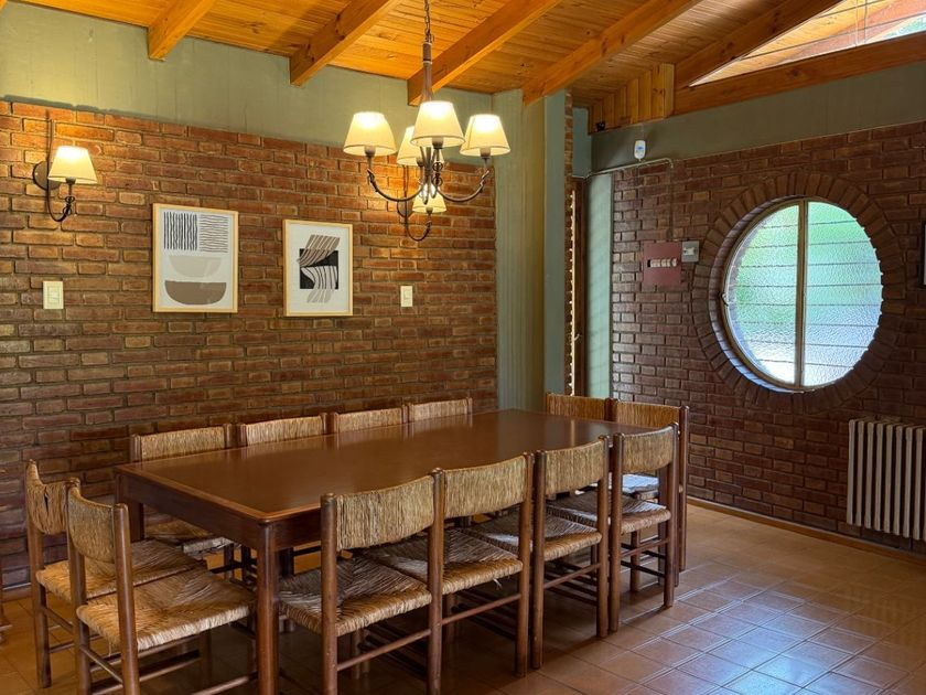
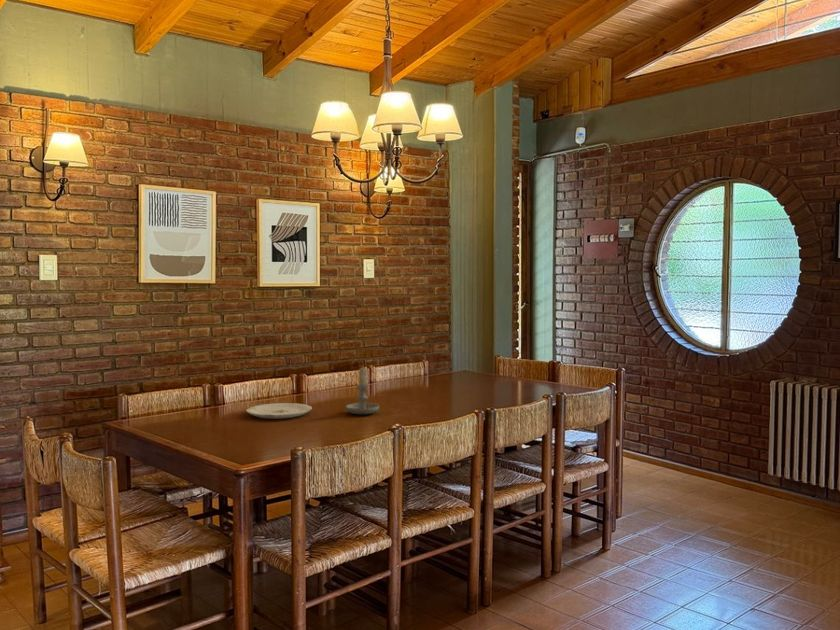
+ candle [345,365,380,415]
+ plate [245,402,313,420]
